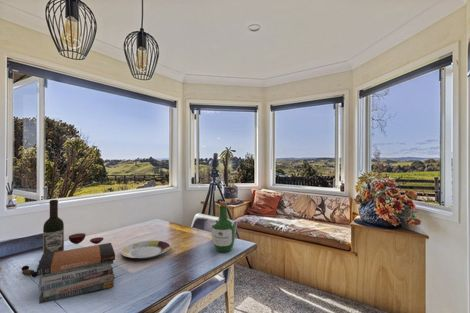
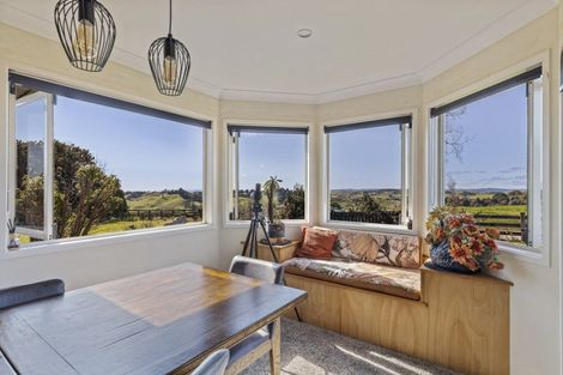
- wine bottle [21,199,105,278]
- wine bottle [211,201,236,253]
- plate [120,239,171,260]
- book stack [36,242,116,305]
